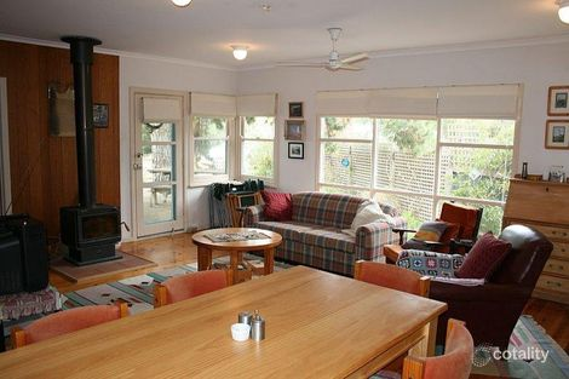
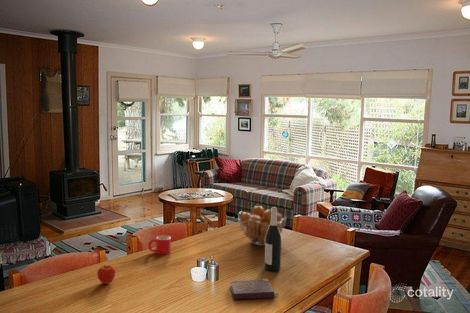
+ mug [147,235,172,255]
+ book [229,278,280,301]
+ fruit [96,264,116,285]
+ wine bottle [264,206,282,272]
+ fruit basket [237,205,287,247]
